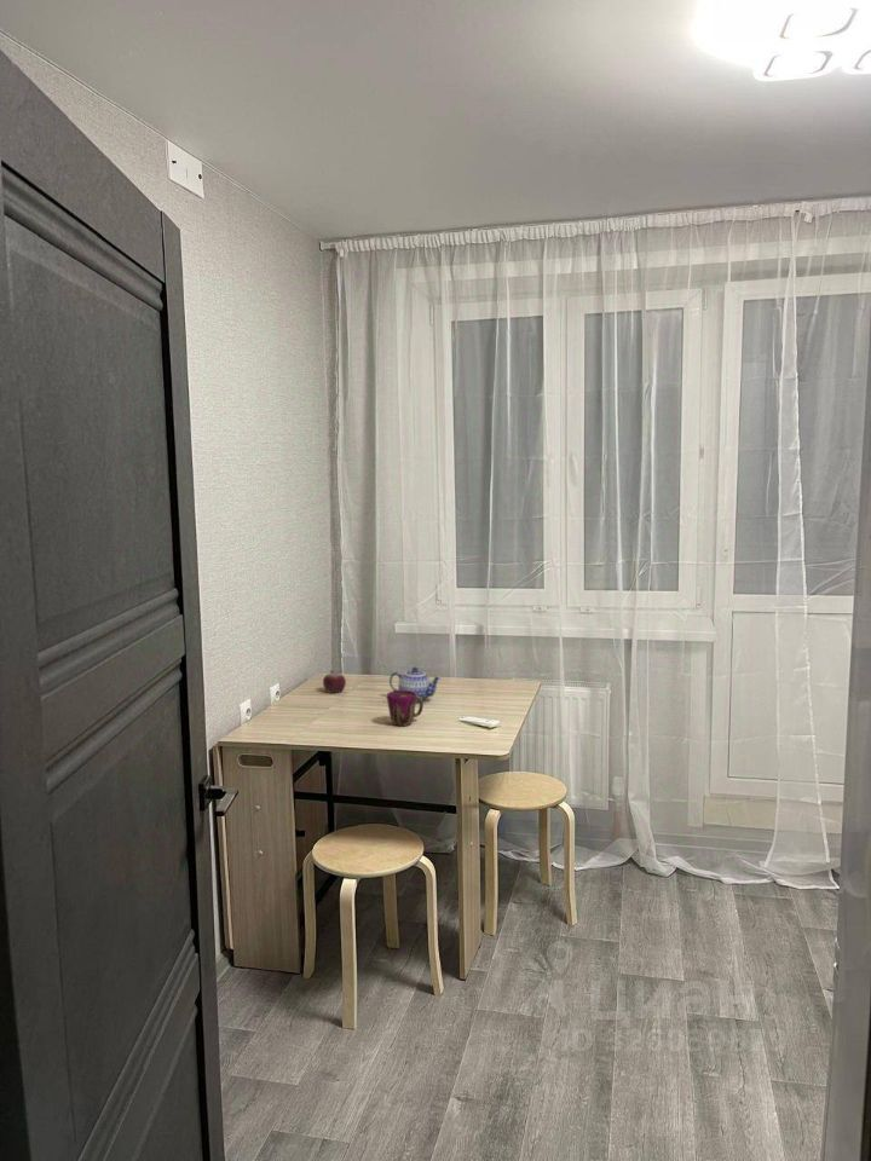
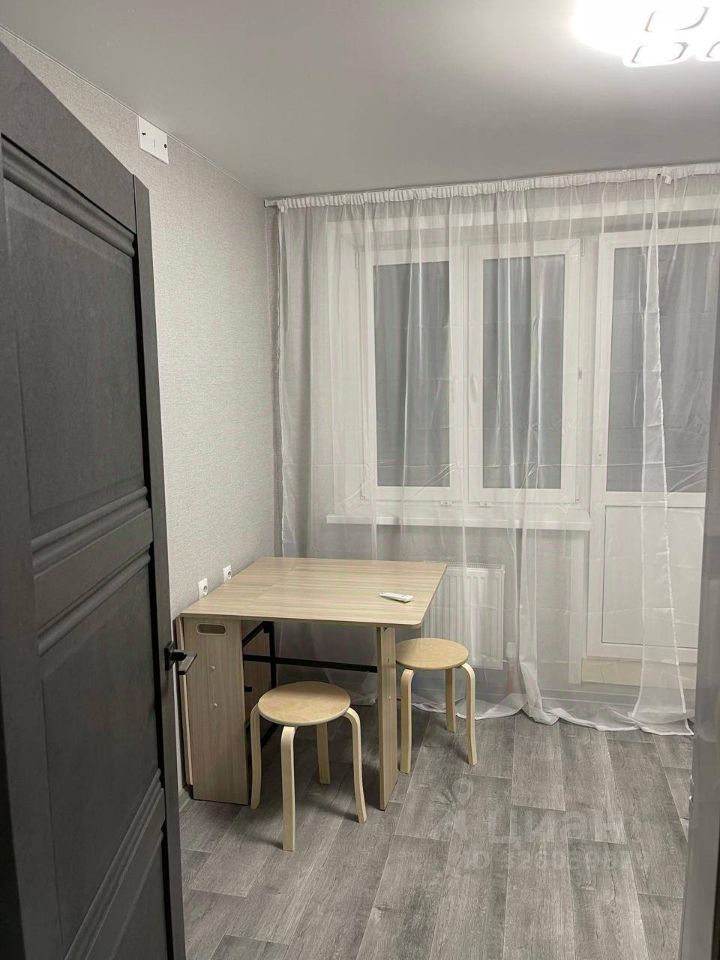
- fruit [322,669,347,694]
- teapot [388,666,443,704]
- cup [386,691,425,727]
